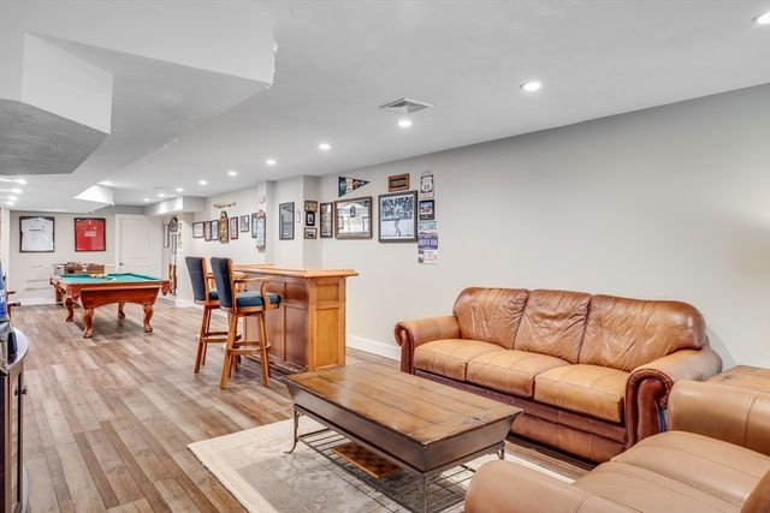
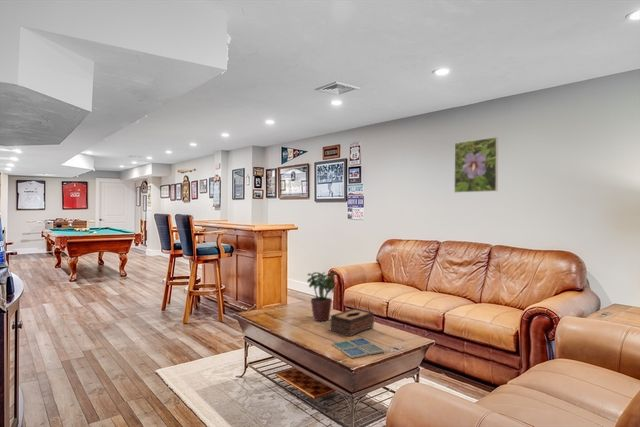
+ tissue box [329,307,375,337]
+ potted plant [306,271,338,322]
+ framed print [453,136,499,194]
+ drink coaster [331,337,386,359]
